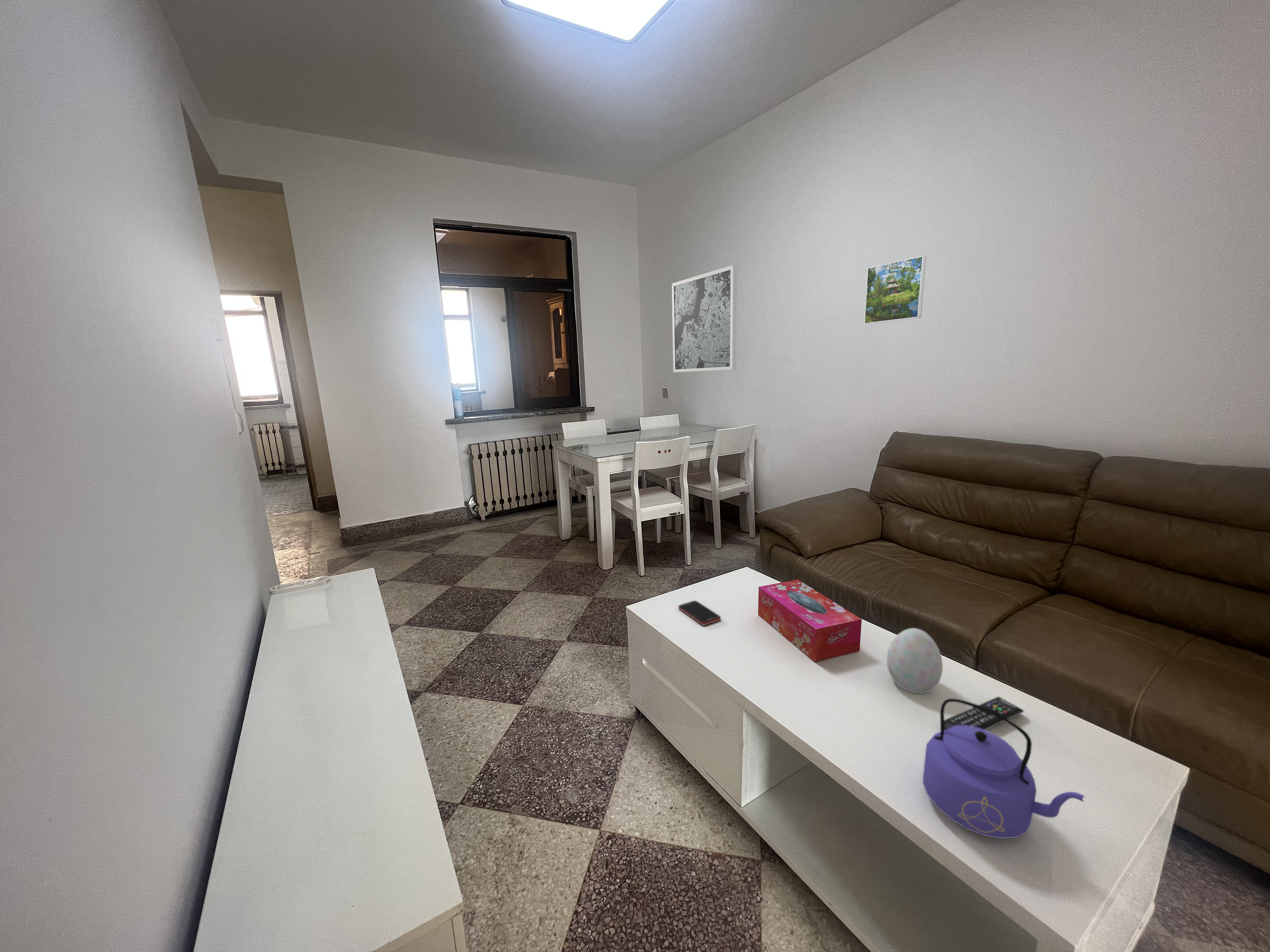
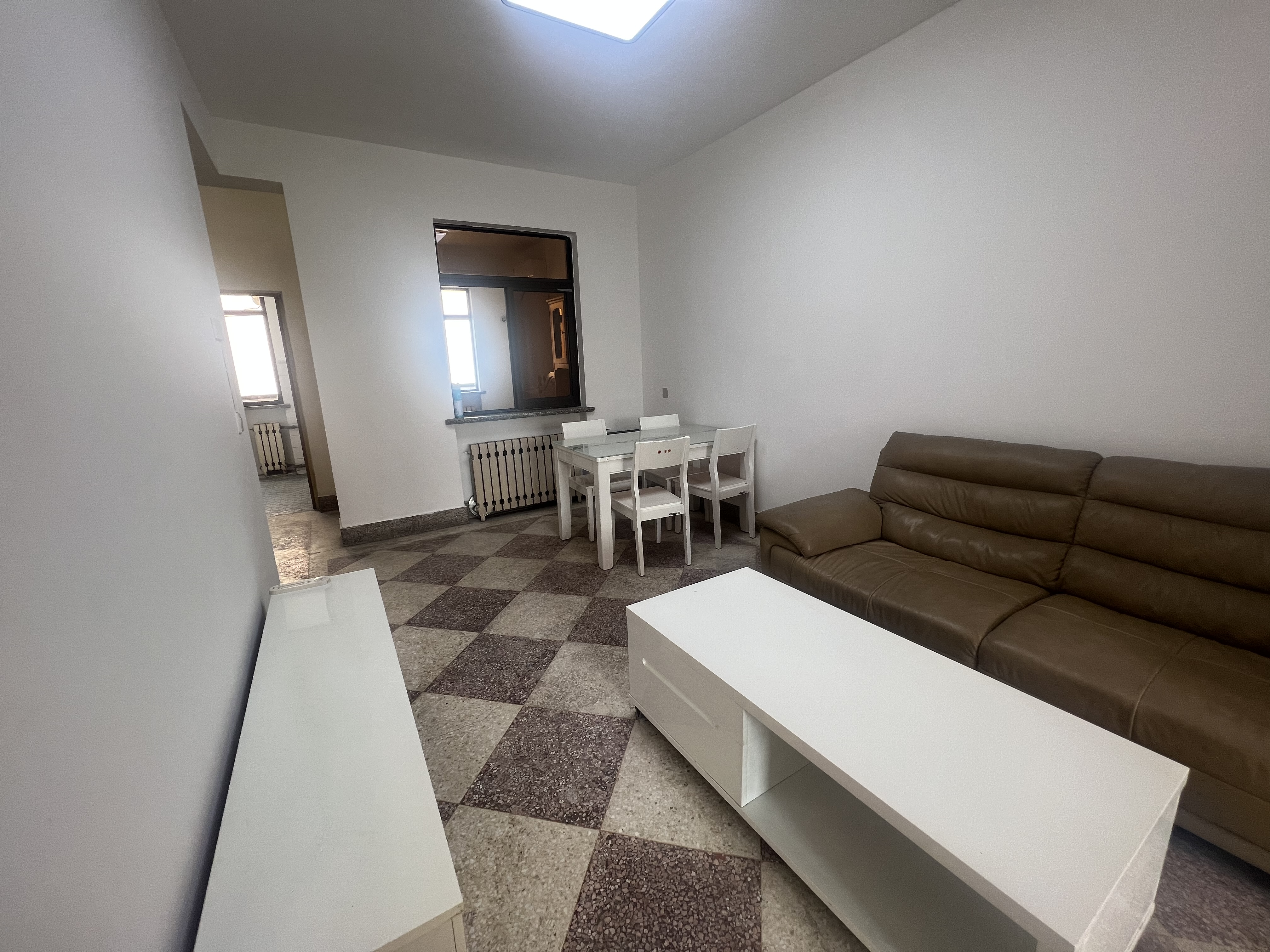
- remote control [944,696,1024,730]
- cell phone [678,600,721,625]
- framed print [864,255,927,324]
- decorative egg [886,628,943,694]
- wall art [672,264,737,373]
- kettle [922,698,1085,839]
- tissue box [758,579,862,662]
